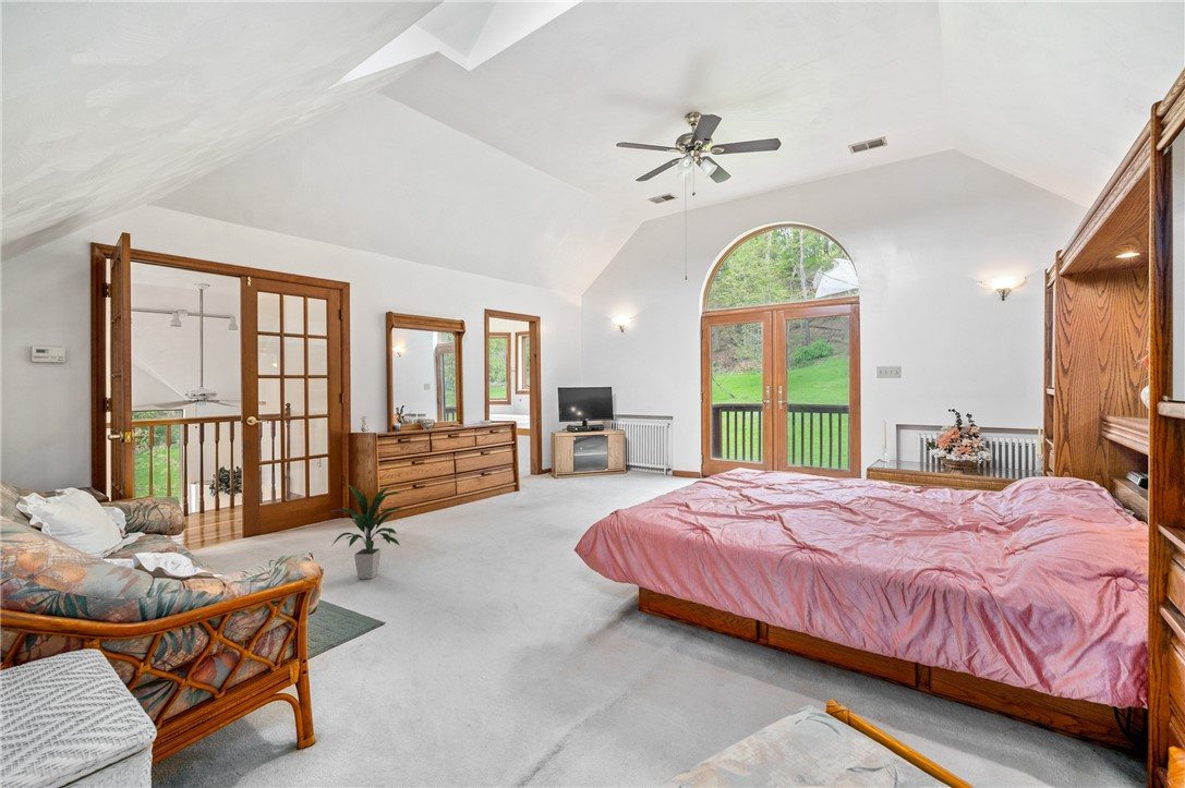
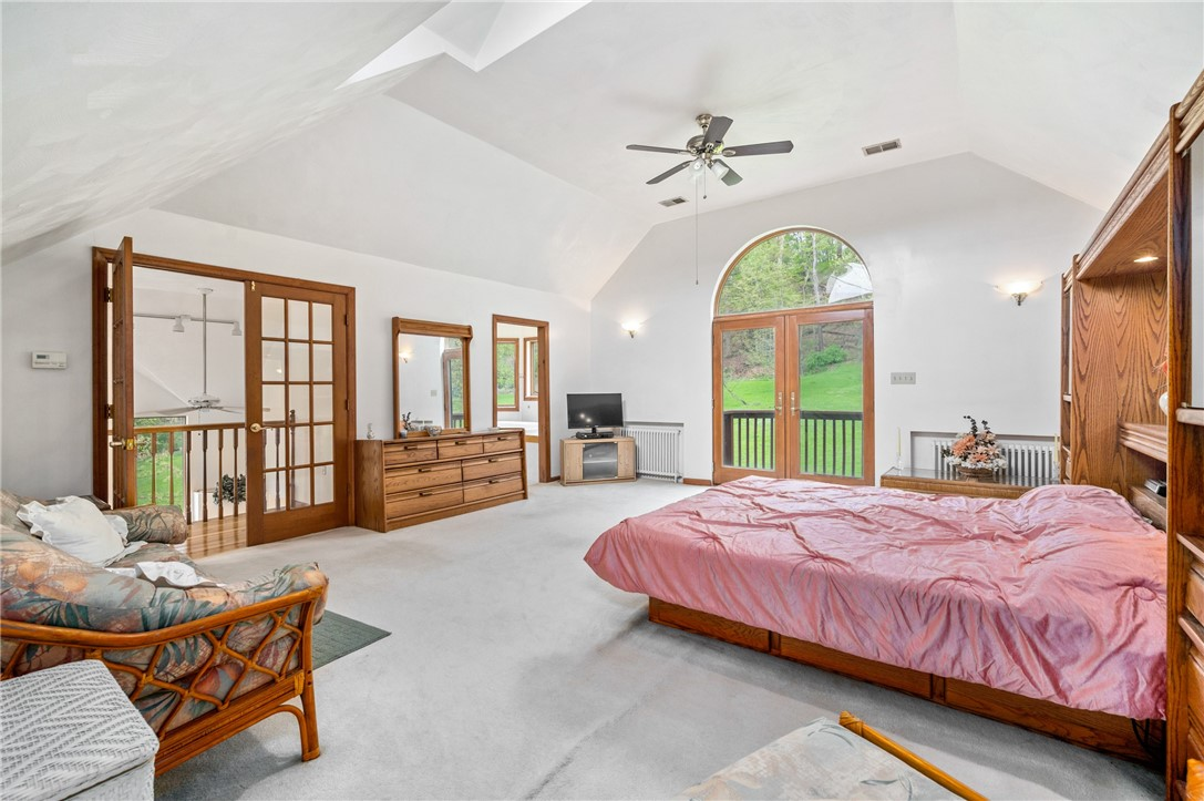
- indoor plant [331,483,402,580]
